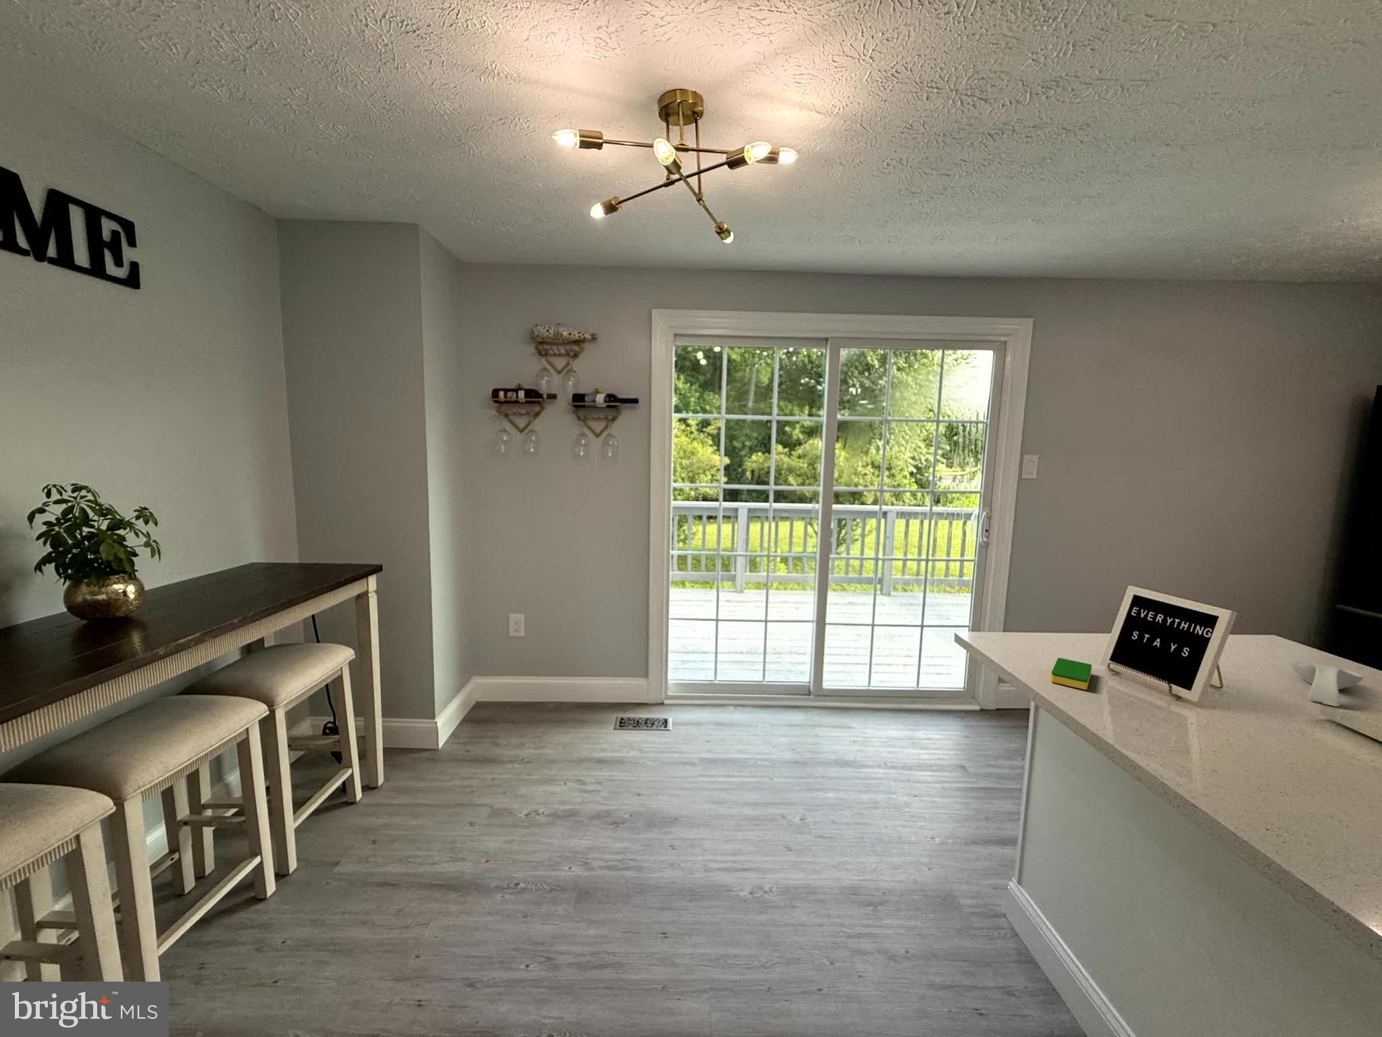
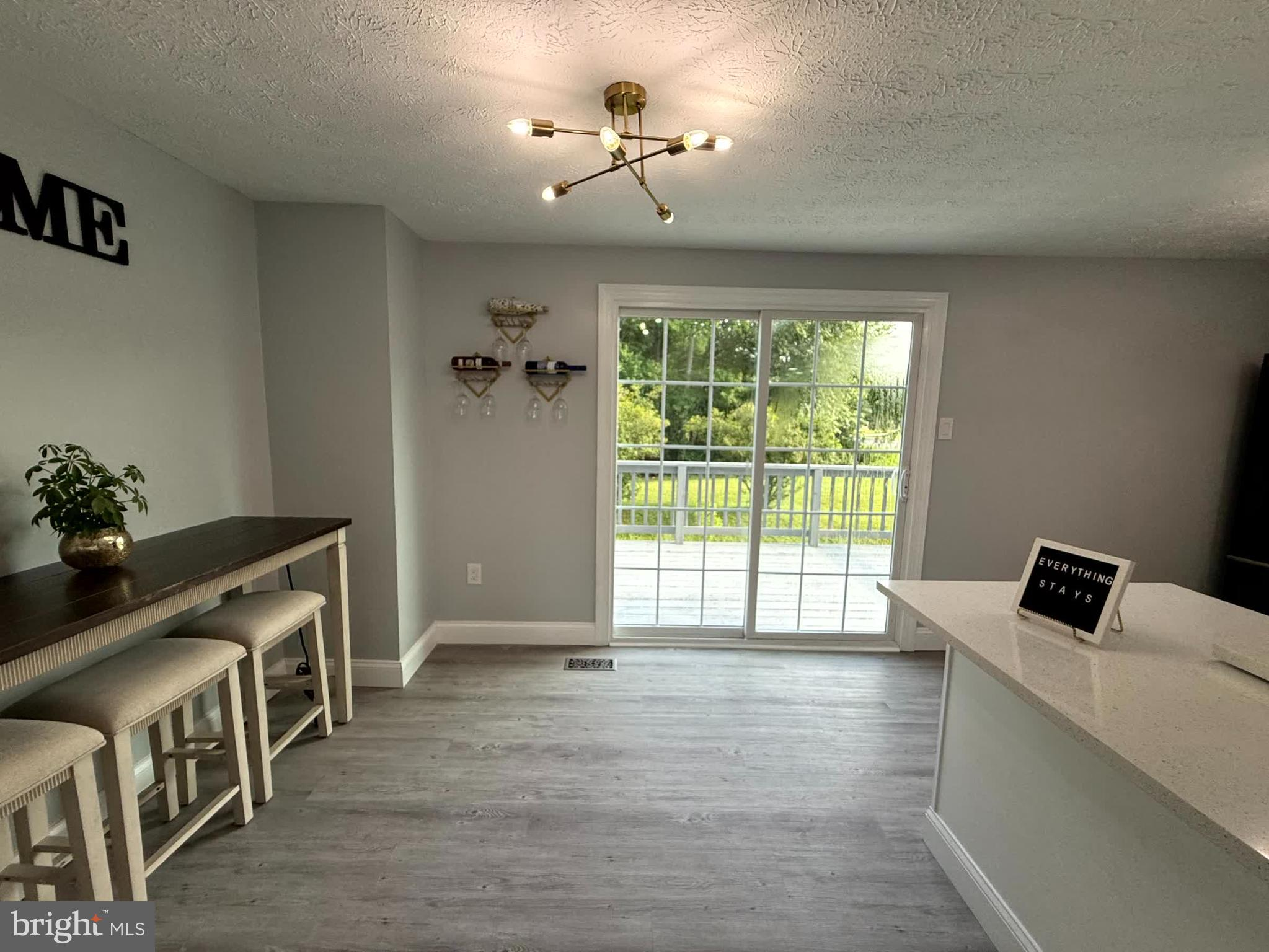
- dish sponge [1050,658,1092,691]
- spoon rest [1291,661,1365,706]
